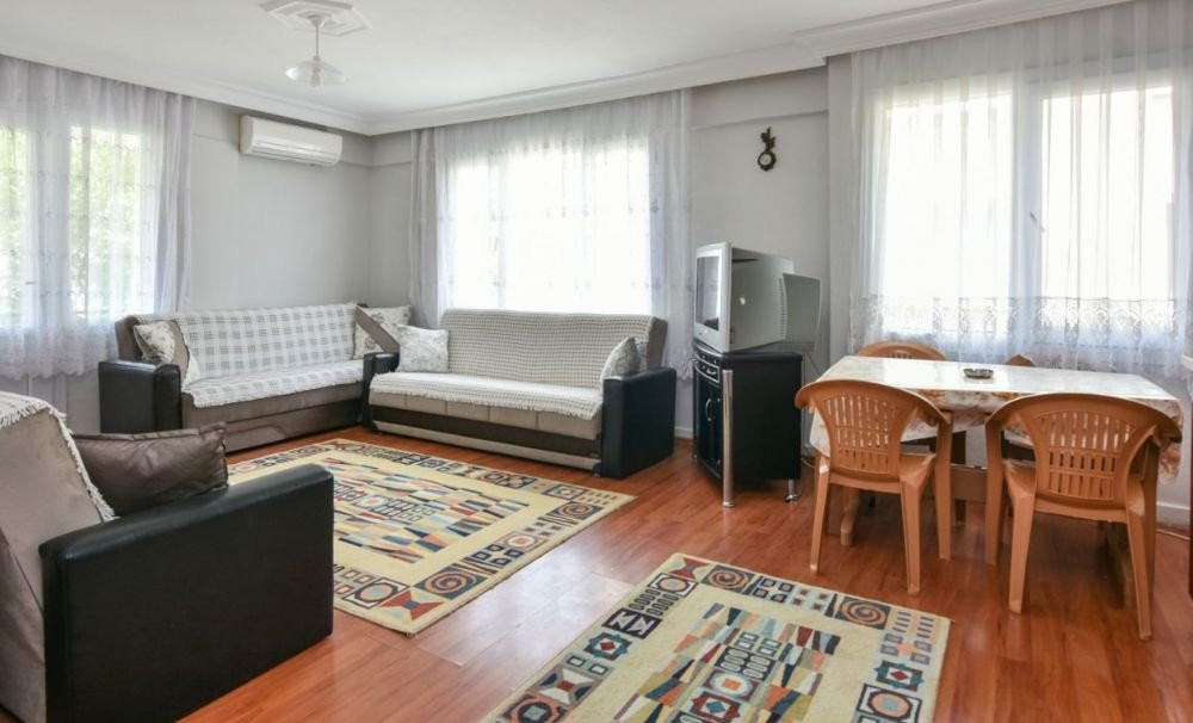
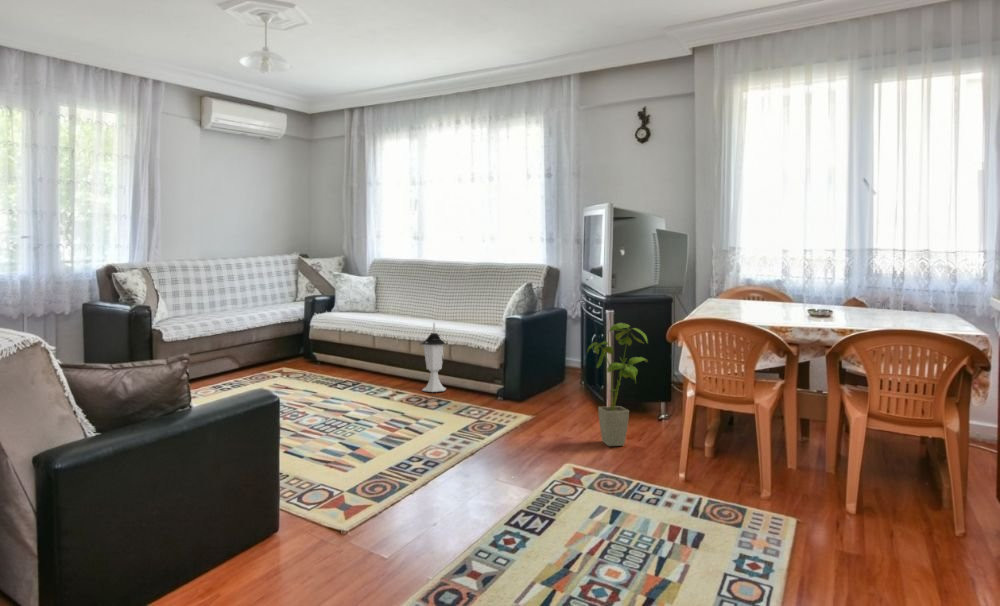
+ lantern [419,321,447,393]
+ house plant [586,322,649,447]
